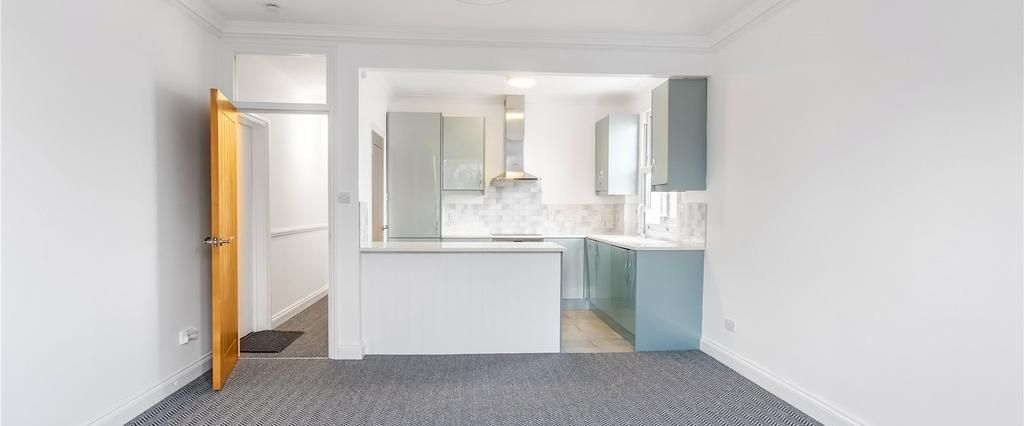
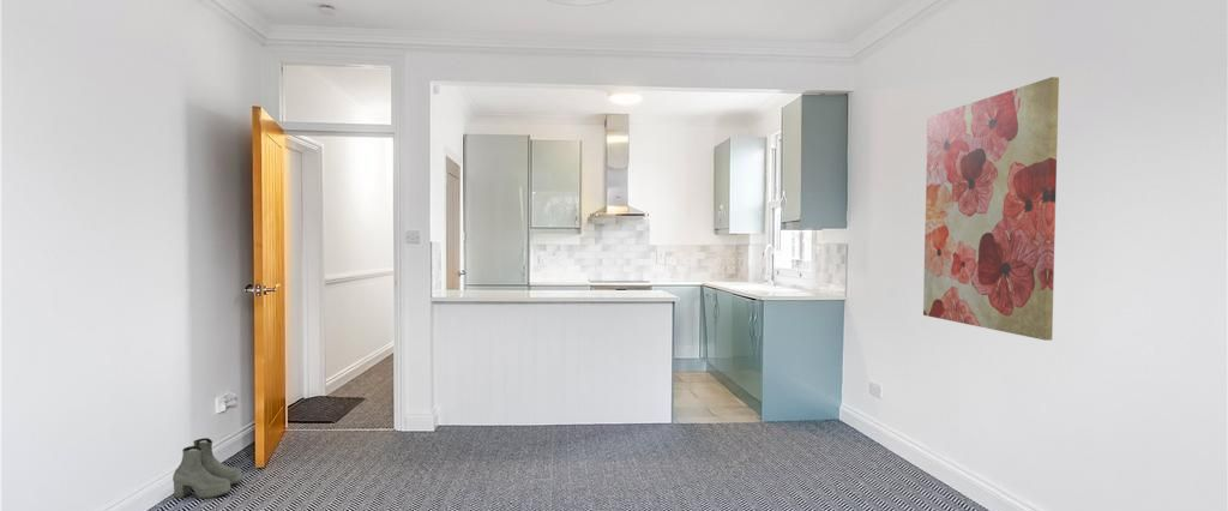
+ wall art [922,76,1060,342]
+ boots [171,437,243,500]
